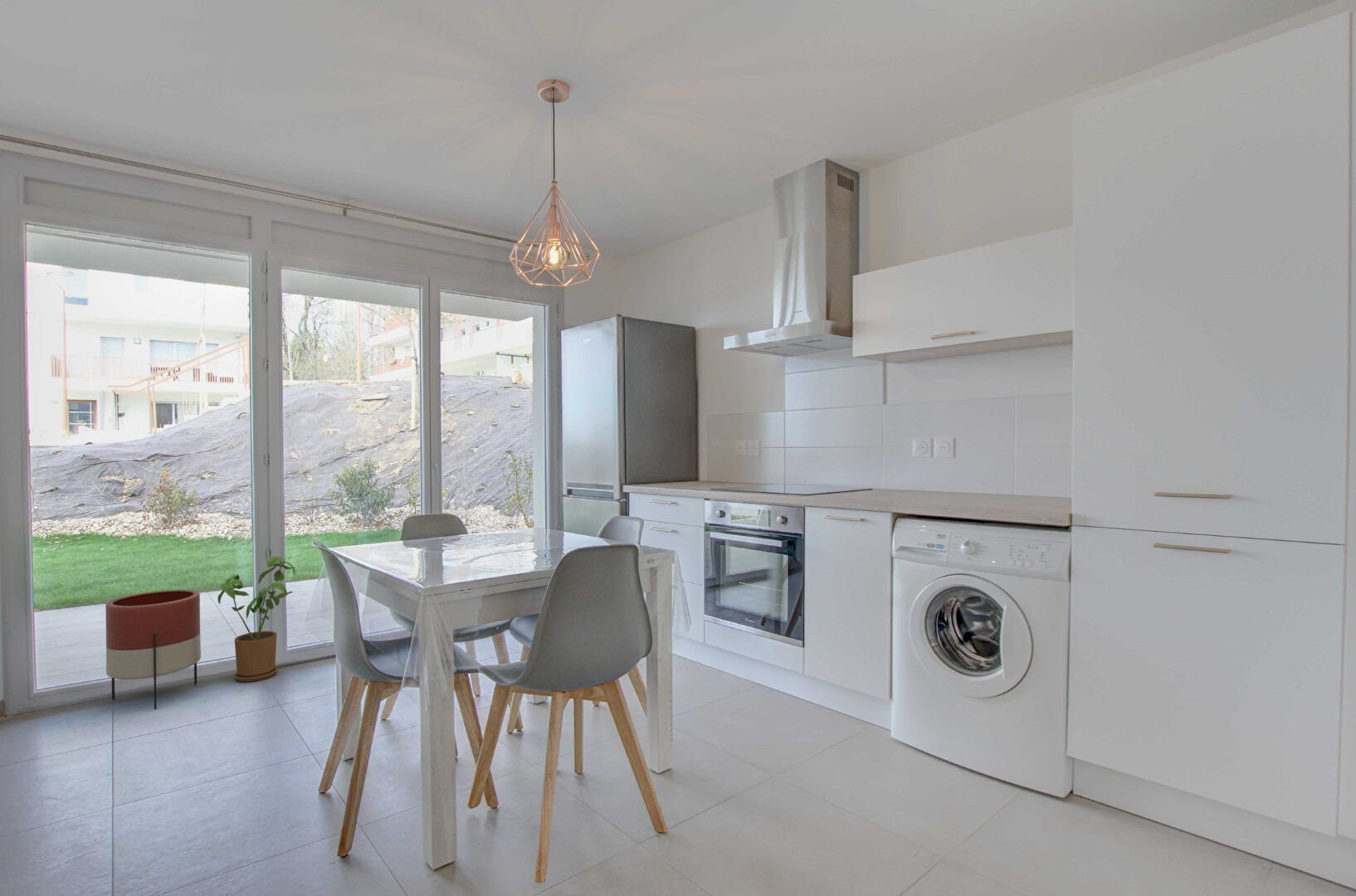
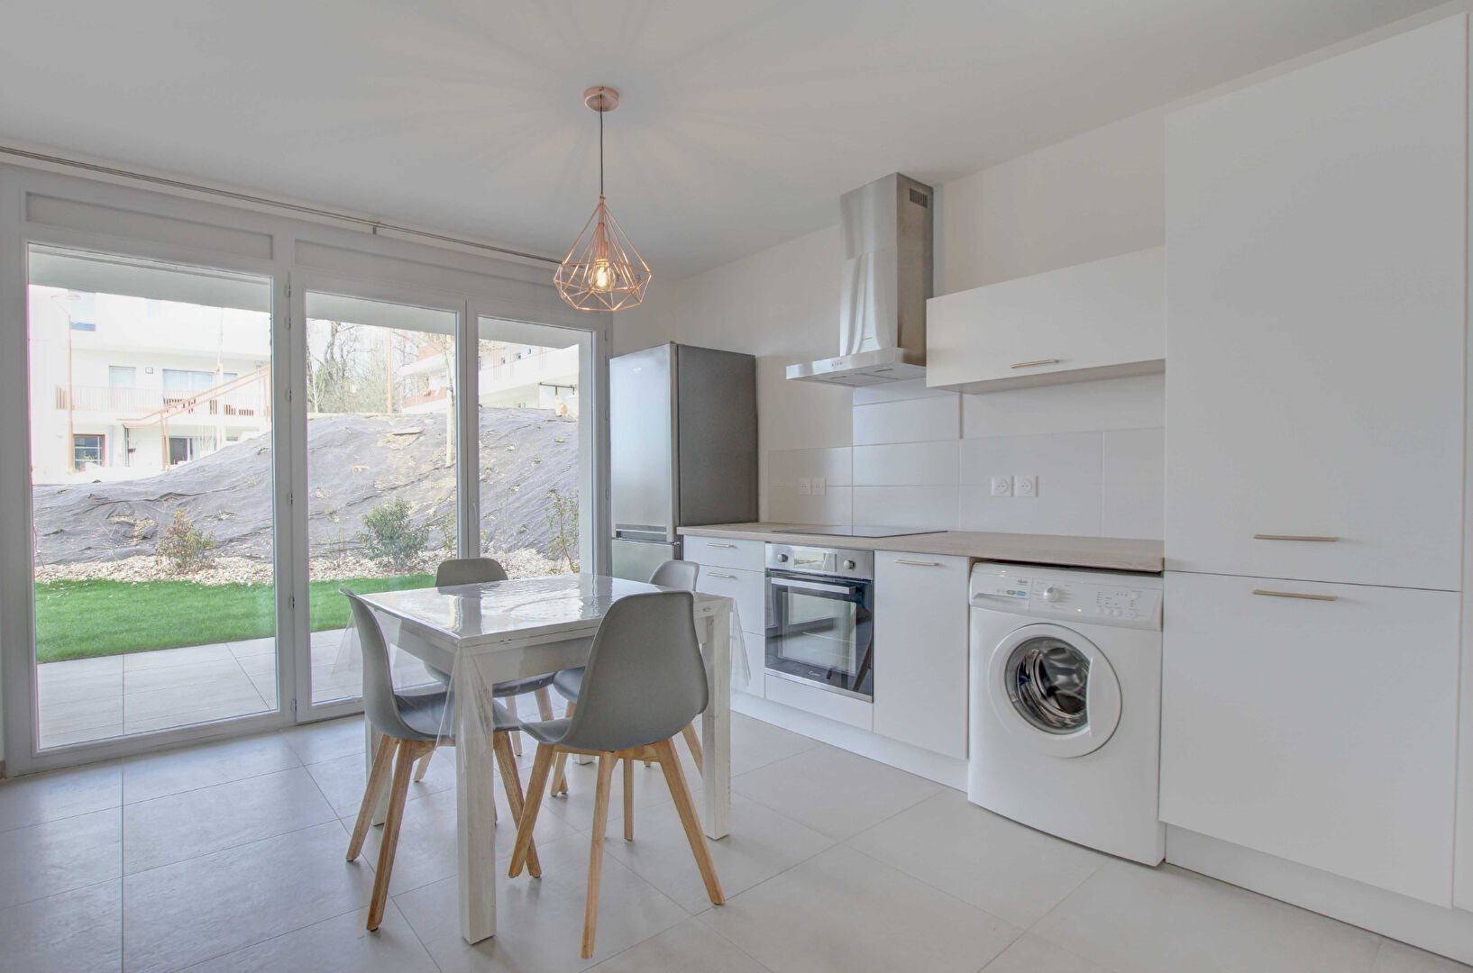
- planter [105,589,202,710]
- house plant [217,555,296,683]
